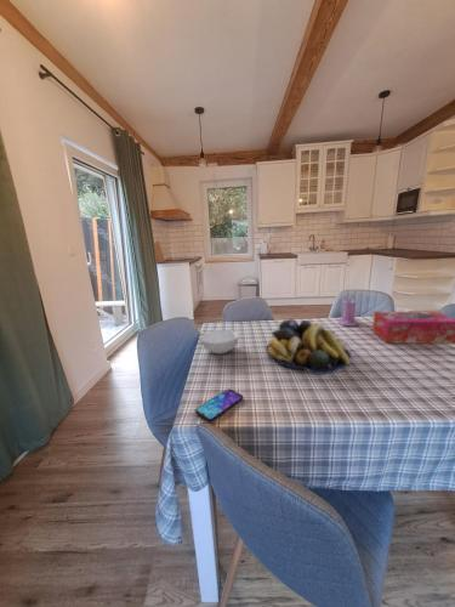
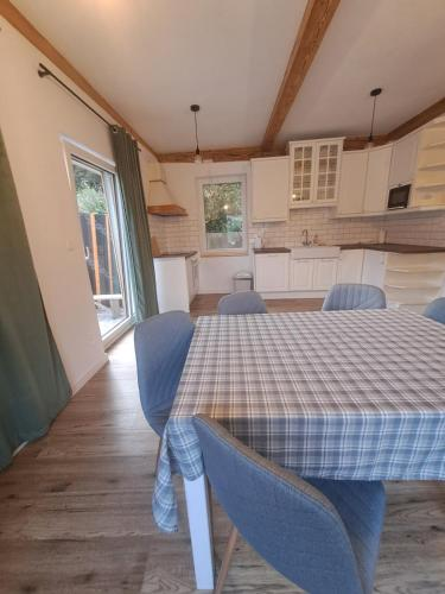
- fruit bowl [266,318,353,376]
- candle [336,297,360,328]
- tissue box [371,311,455,345]
- smartphone [194,388,244,422]
- cereal bowl [200,329,239,354]
